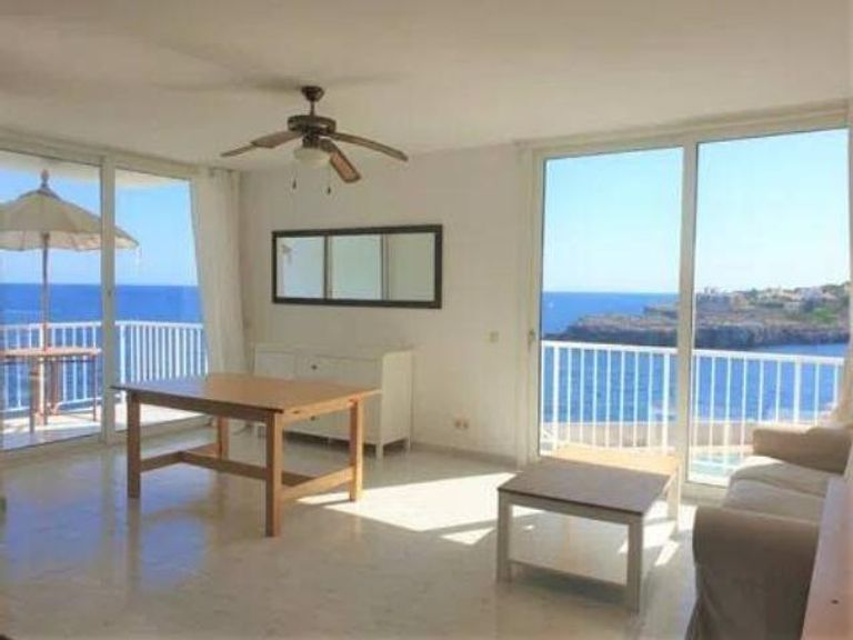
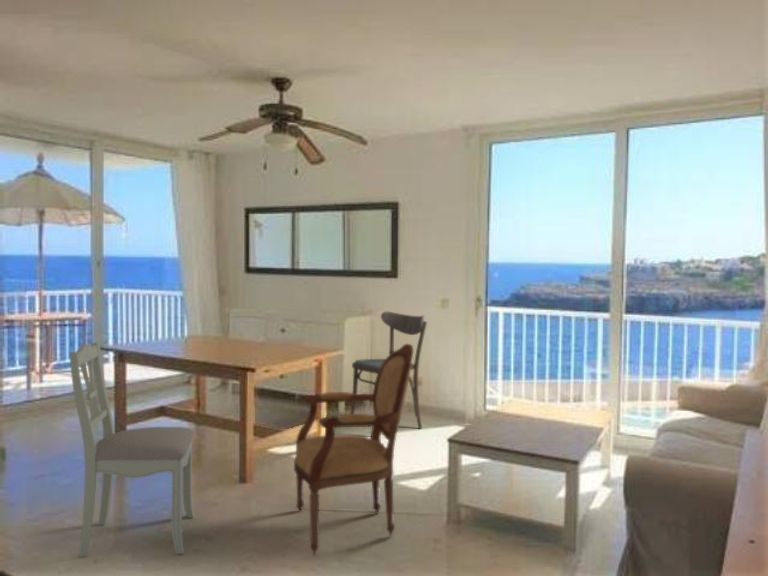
+ dining chair [349,311,428,430]
+ armchair [293,343,414,556]
+ dining chair [69,341,196,558]
